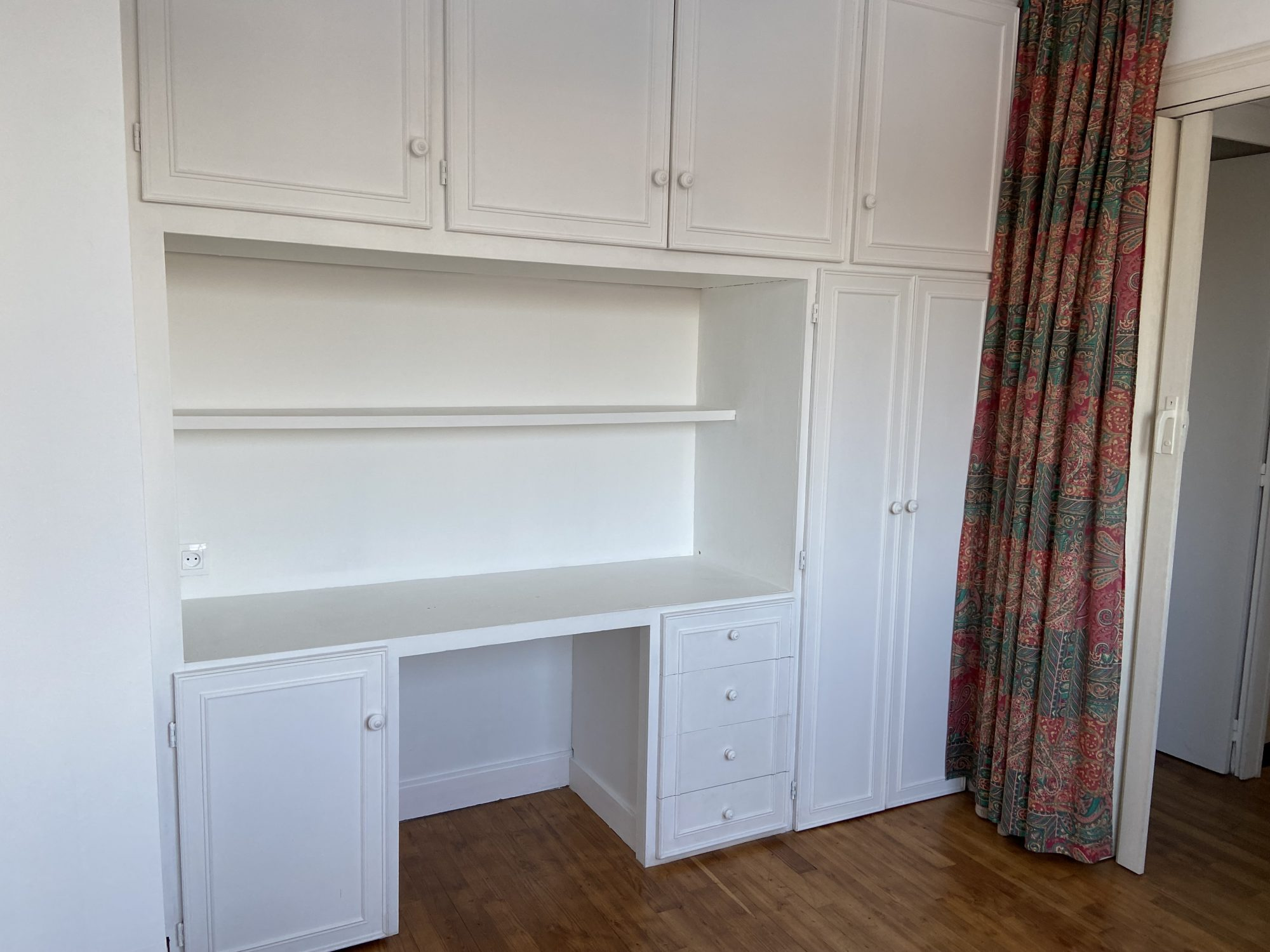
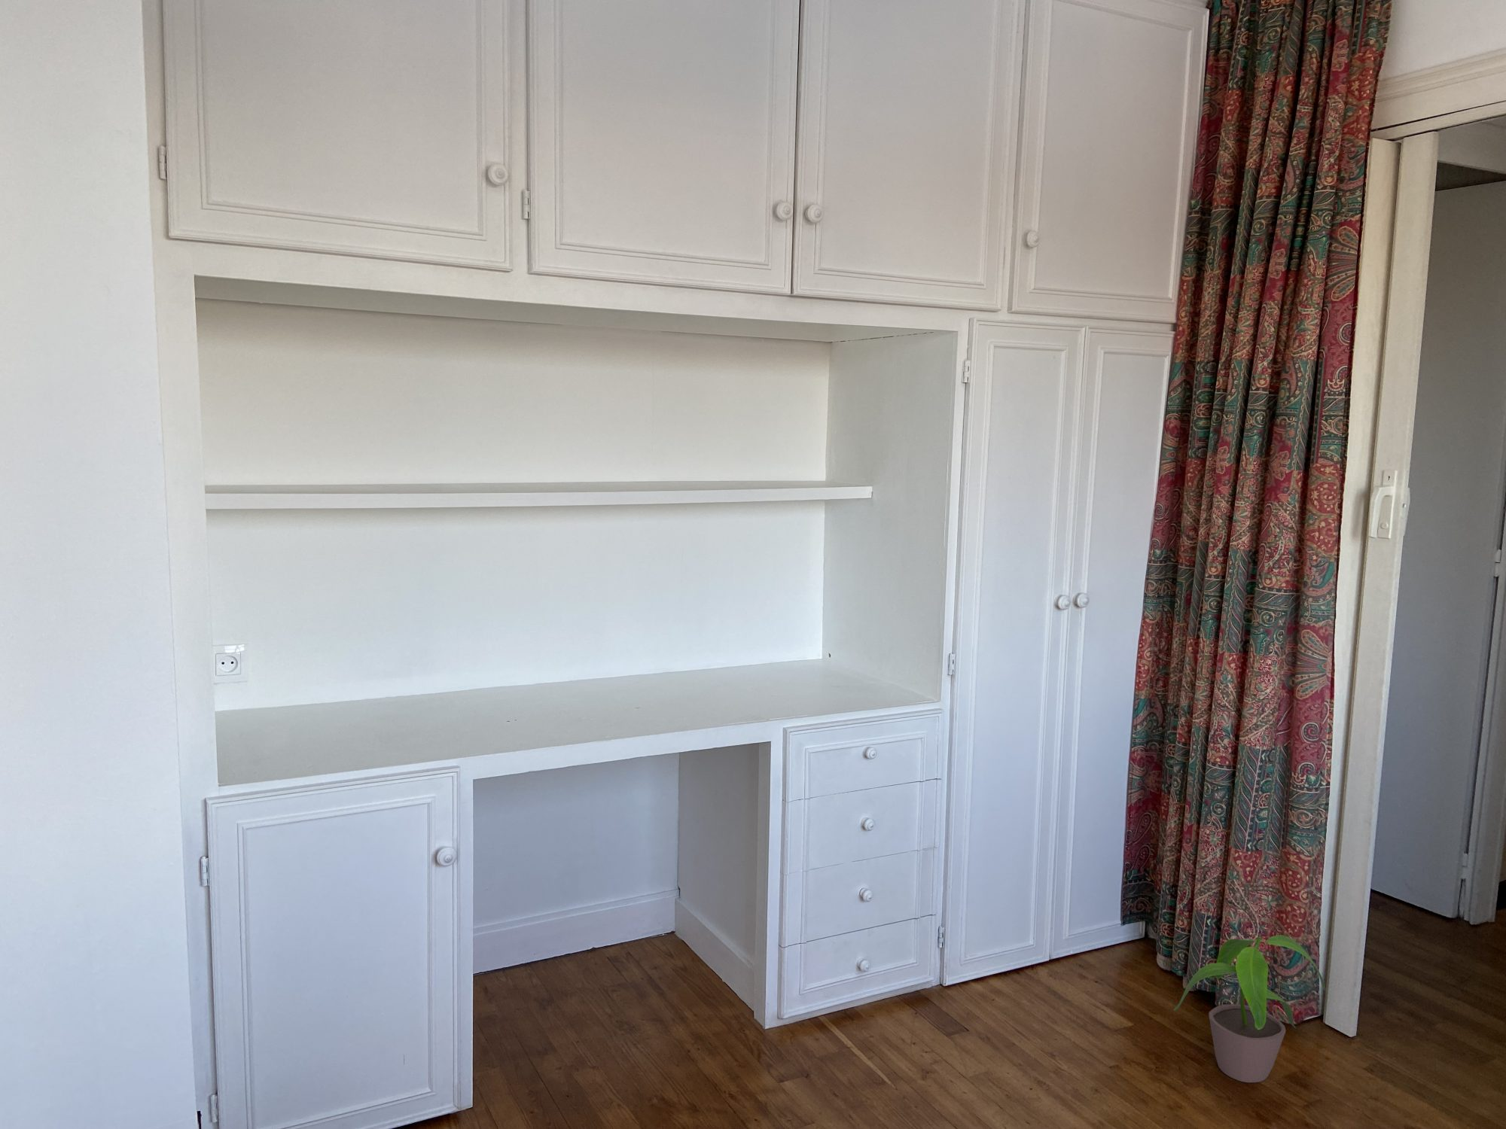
+ potted plant [1173,935,1328,1083]
